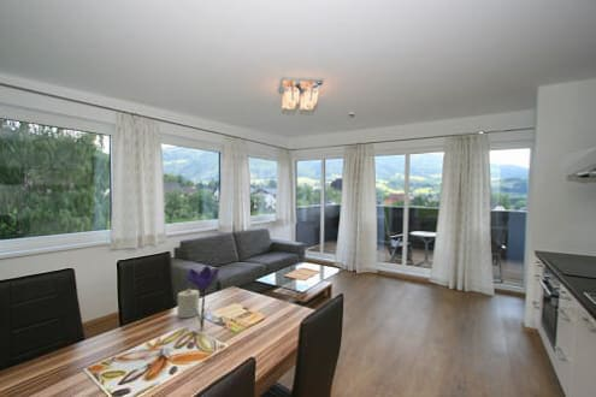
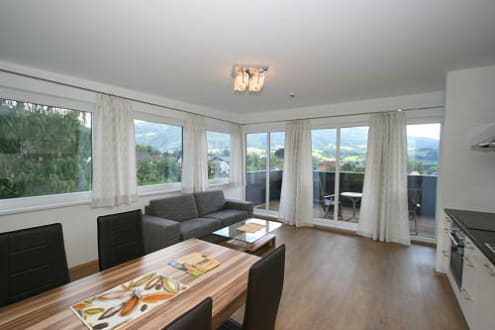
- flower [185,265,220,331]
- candle [176,288,201,319]
